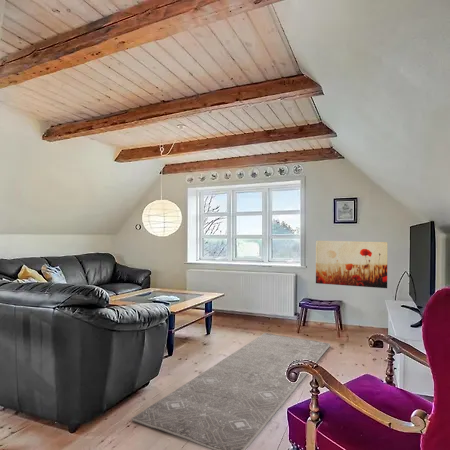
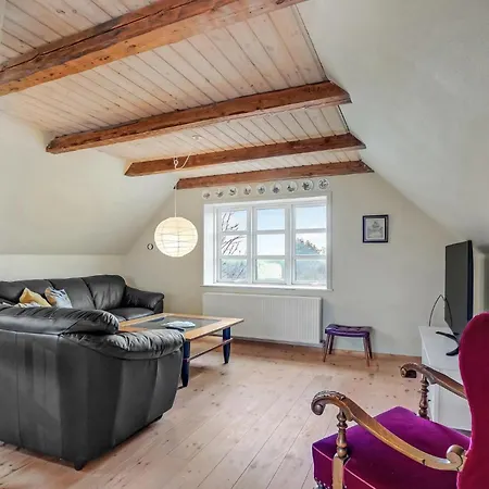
- rug [130,332,332,450]
- wall art [315,240,388,289]
